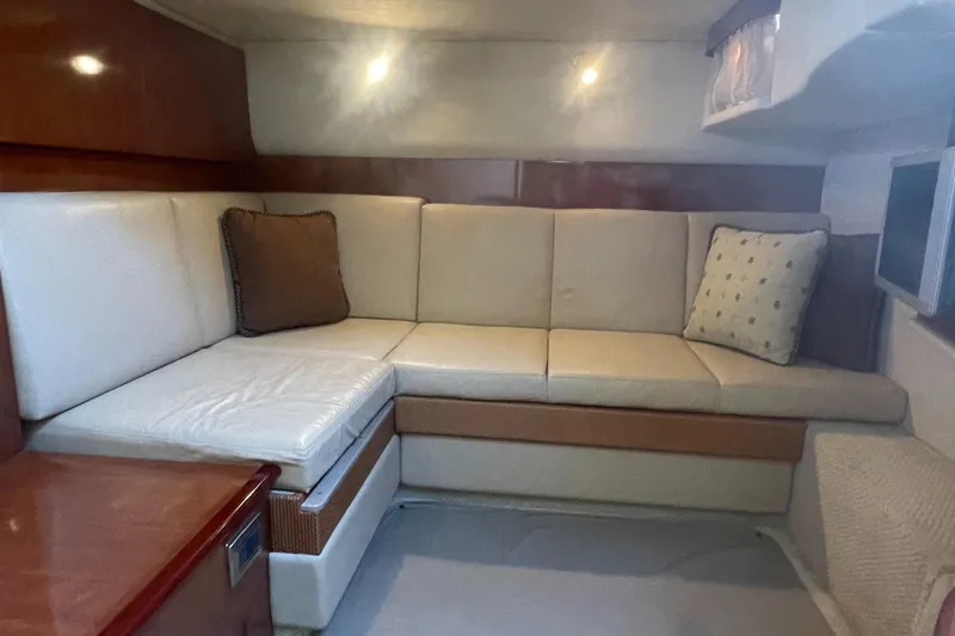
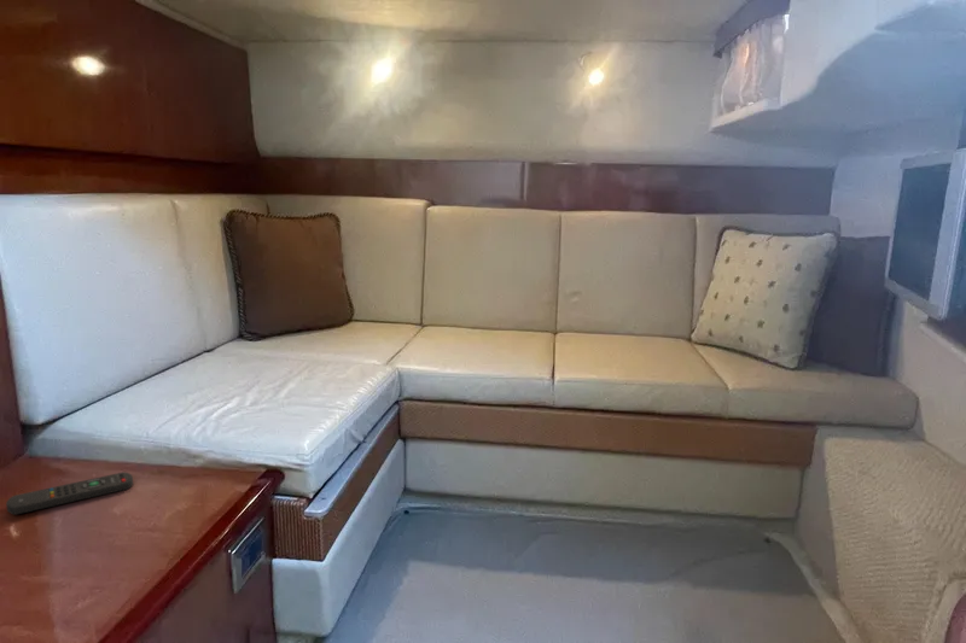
+ remote control [5,470,134,516]
